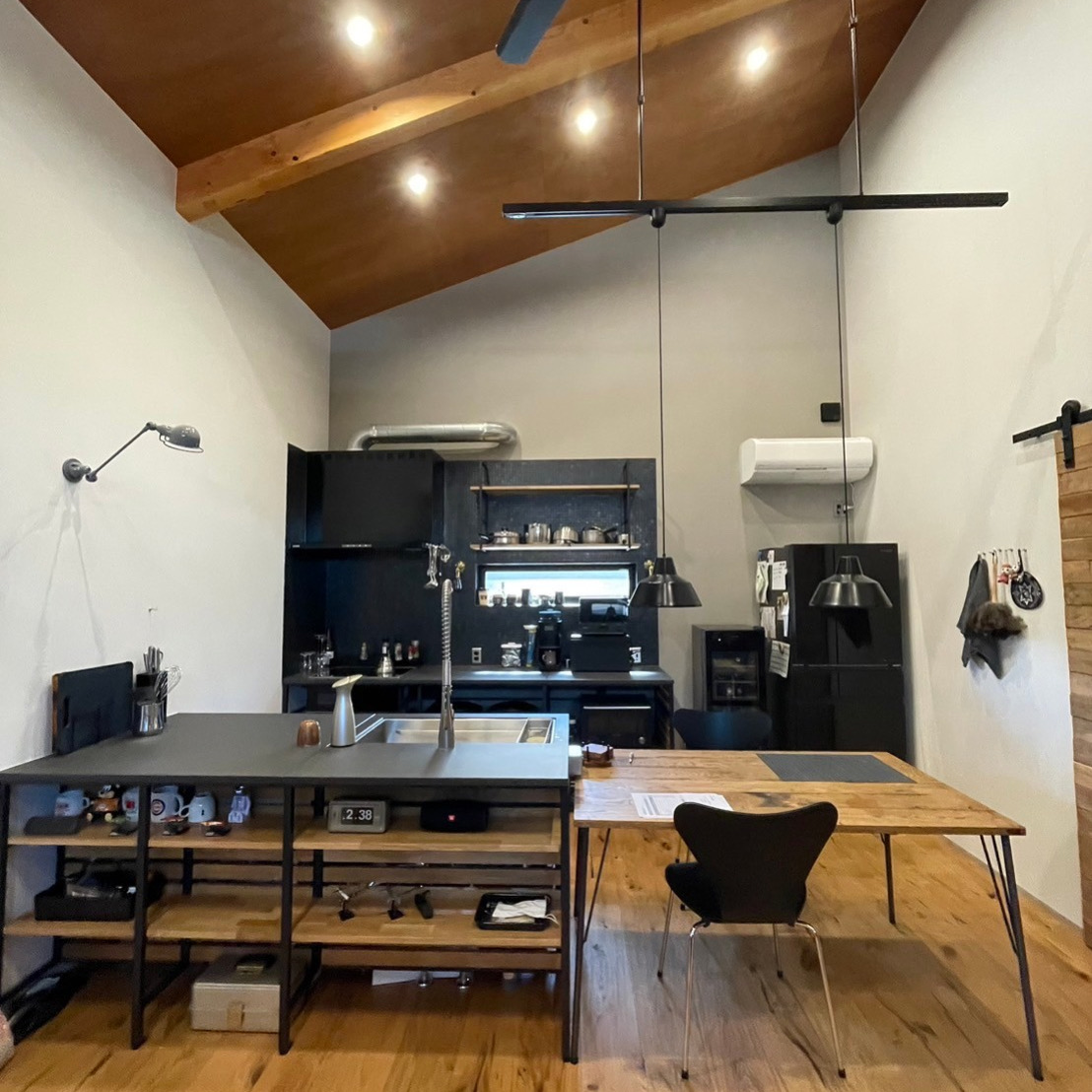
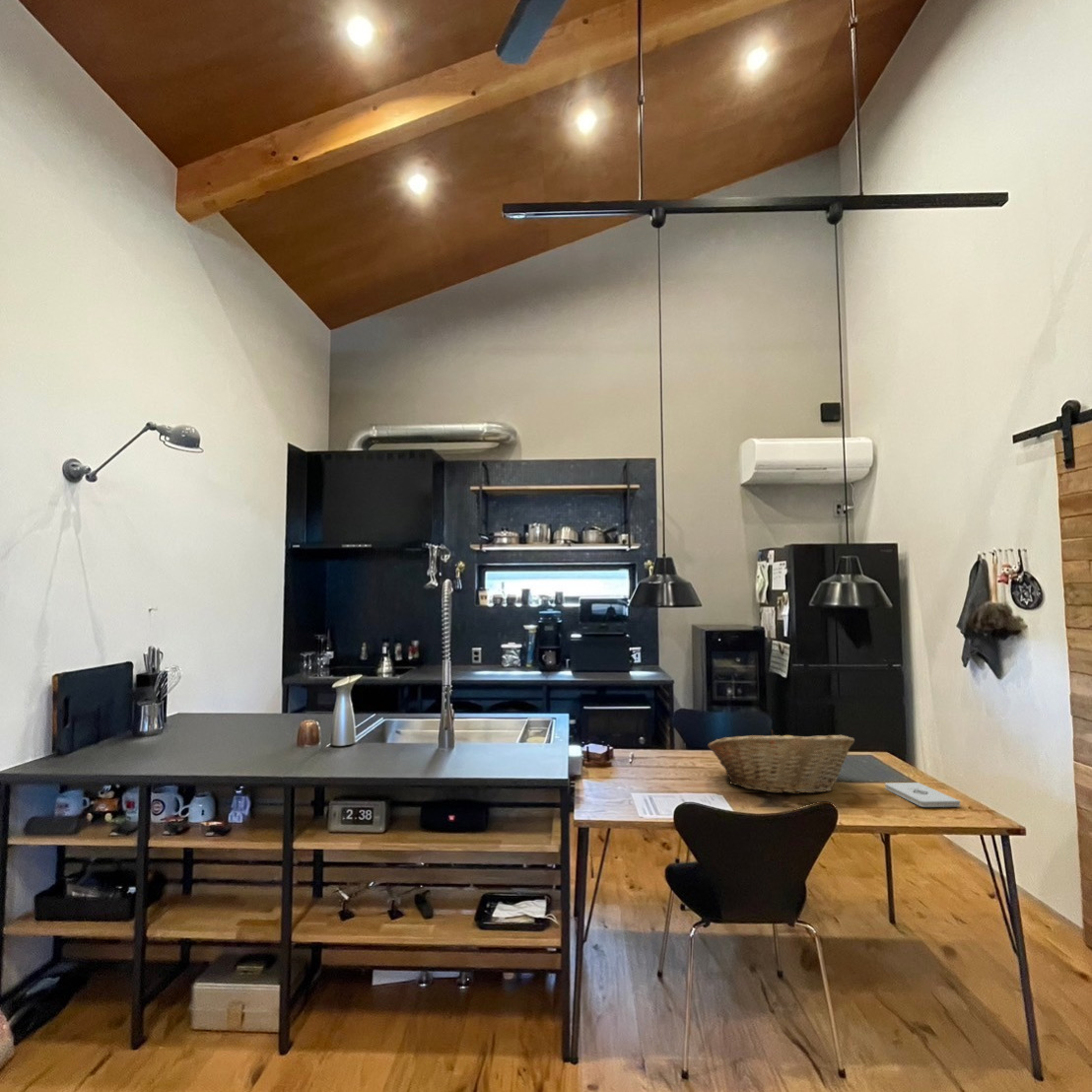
+ notepad [884,782,961,808]
+ fruit basket [707,728,855,795]
